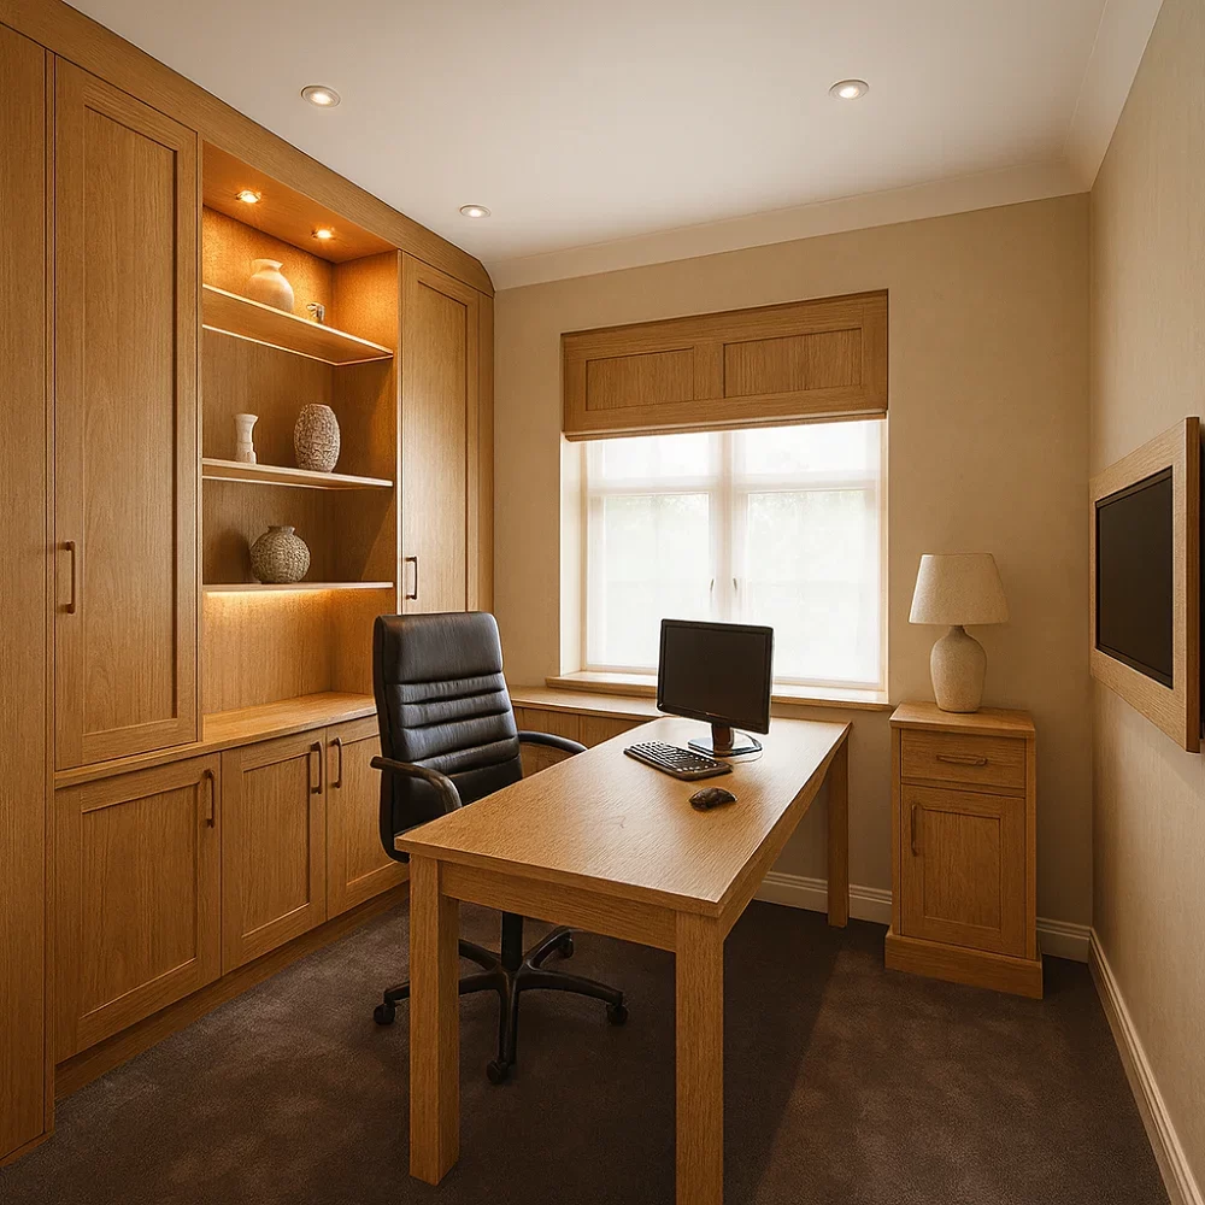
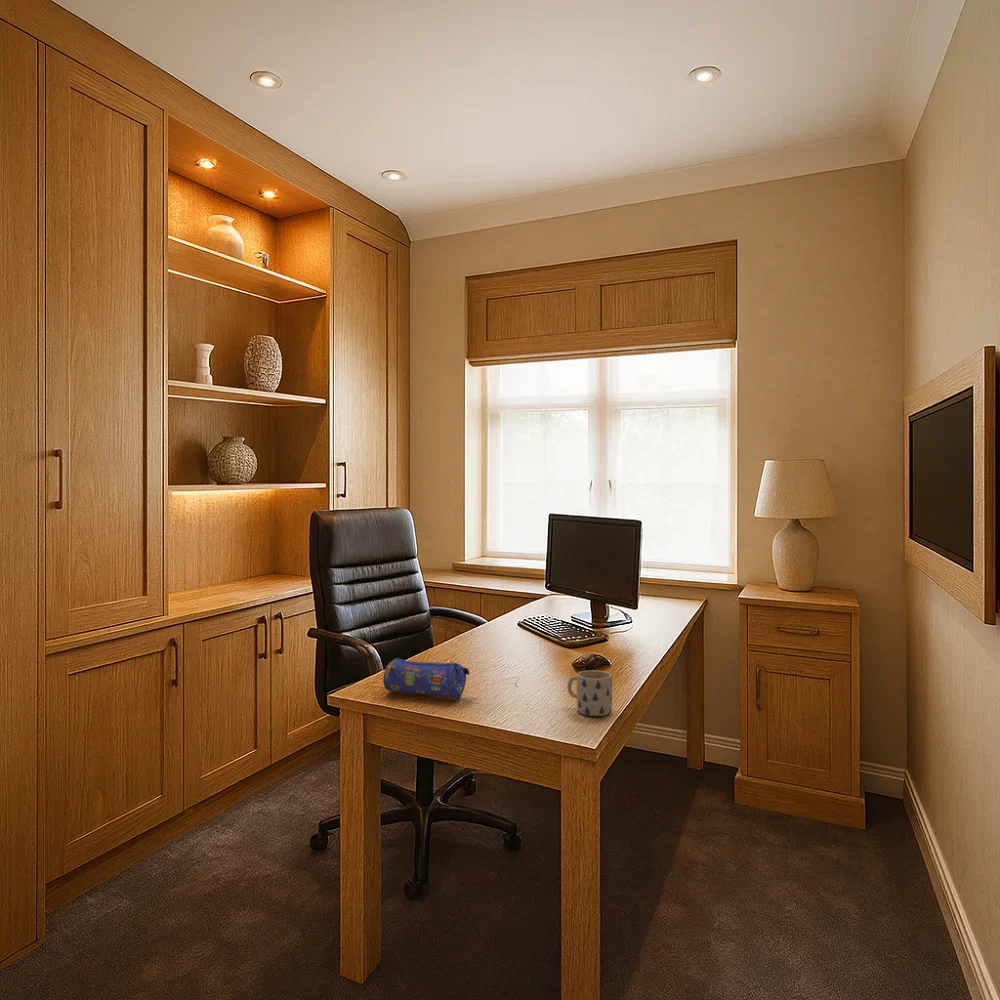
+ pencil case [382,657,471,700]
+ mug [566,669,613,717]
